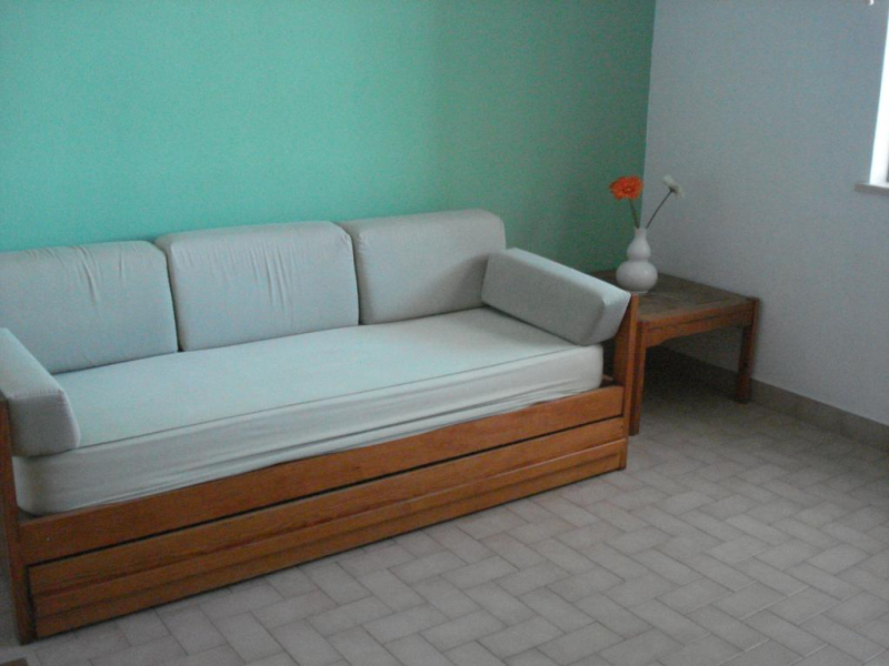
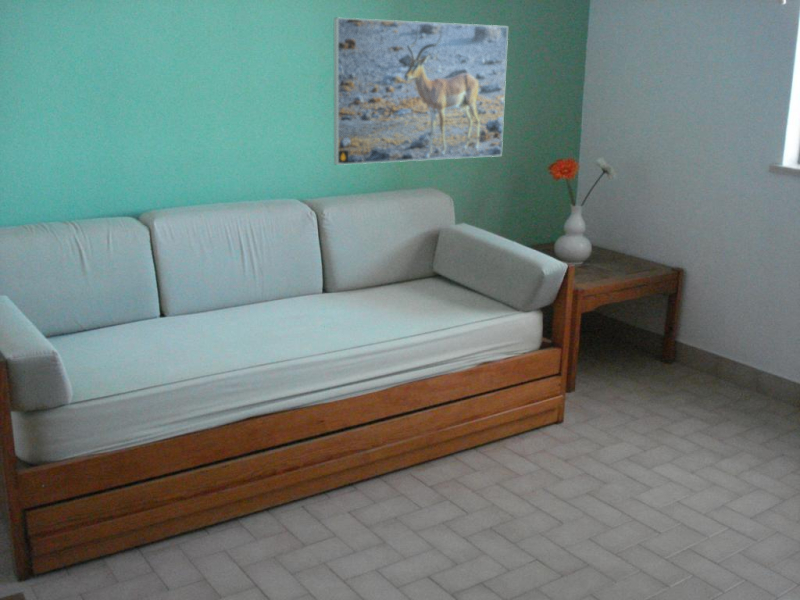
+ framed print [333,17,509,166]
